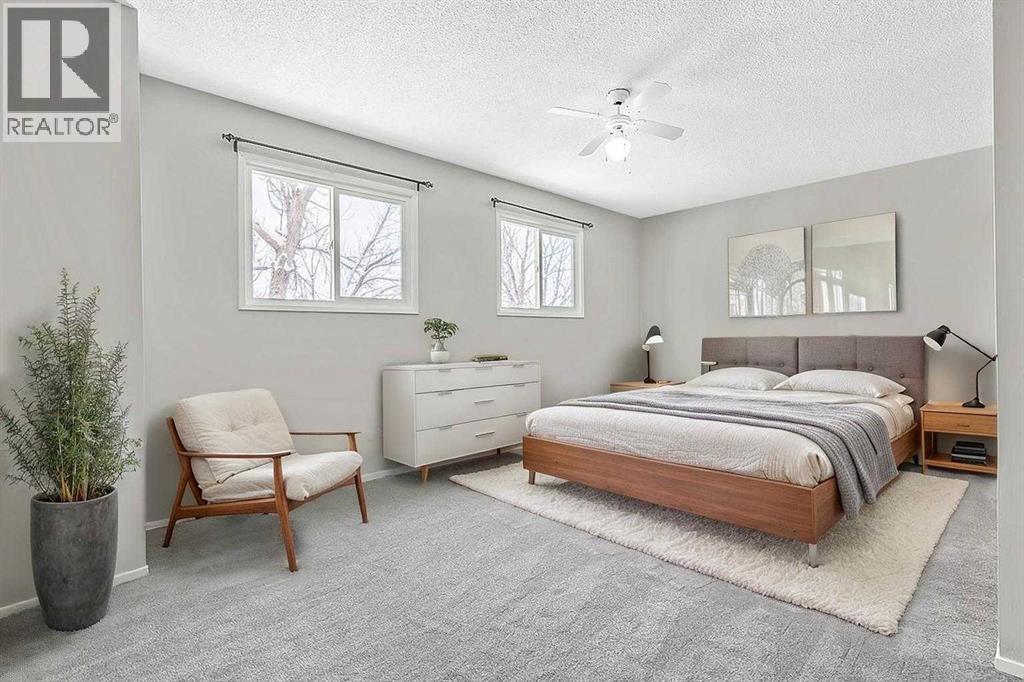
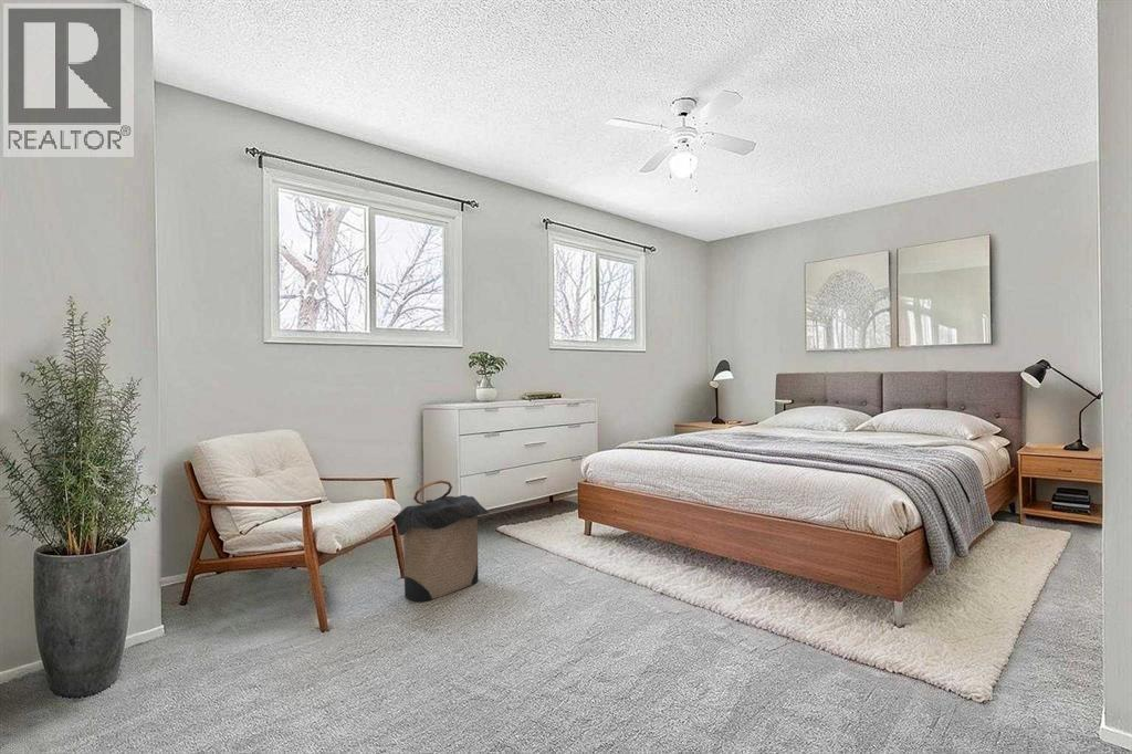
+ laundry hamper [390,479,491,604]
